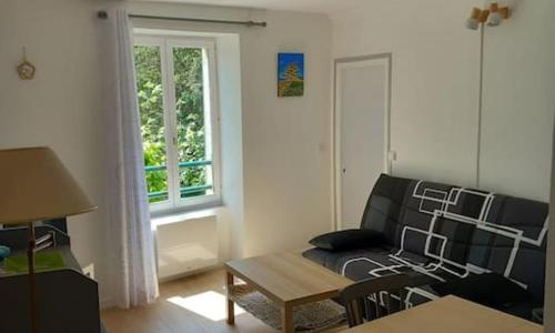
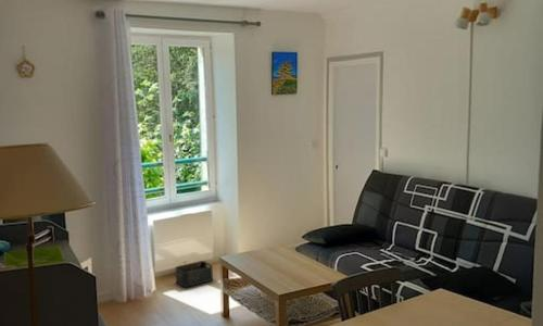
+ storage bin [175,260,214,288]
